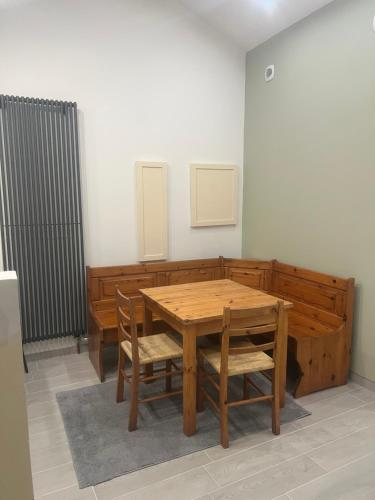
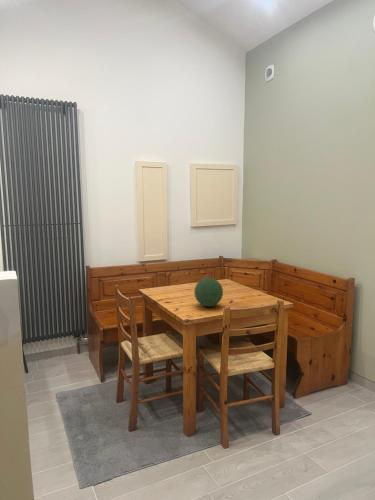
+ decorative orb [193,277,224,308]
